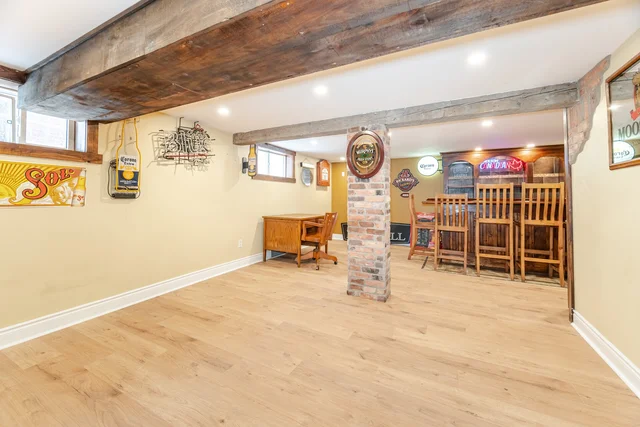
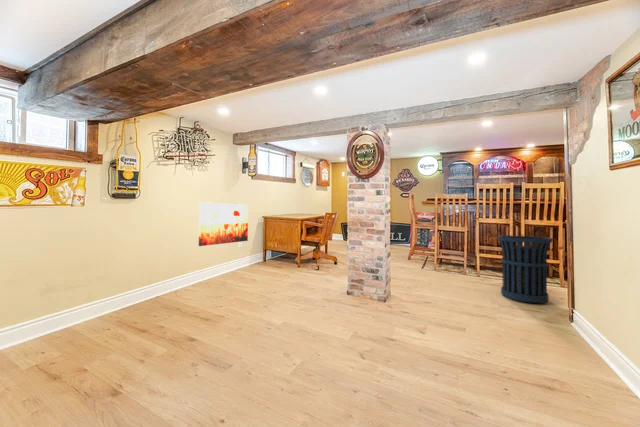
+ wall art [198,201,249,247]
+ trash can [496,234,554,304]
